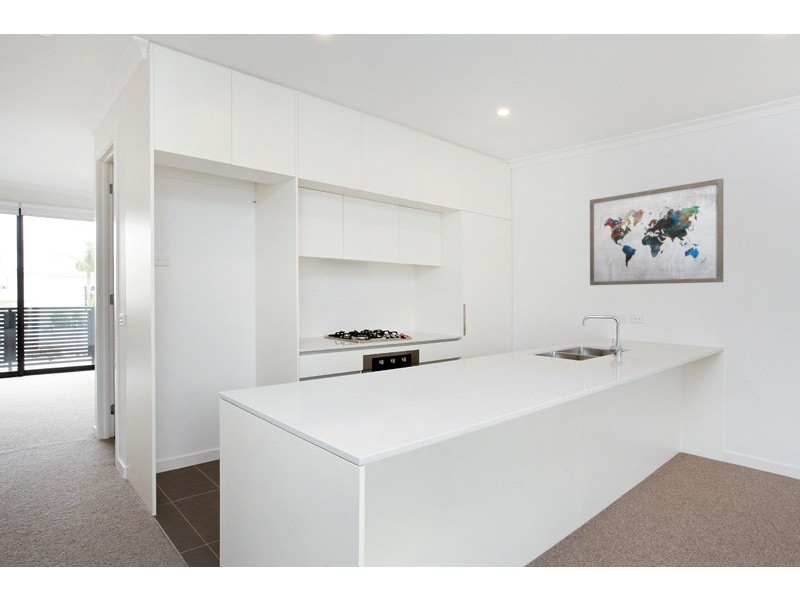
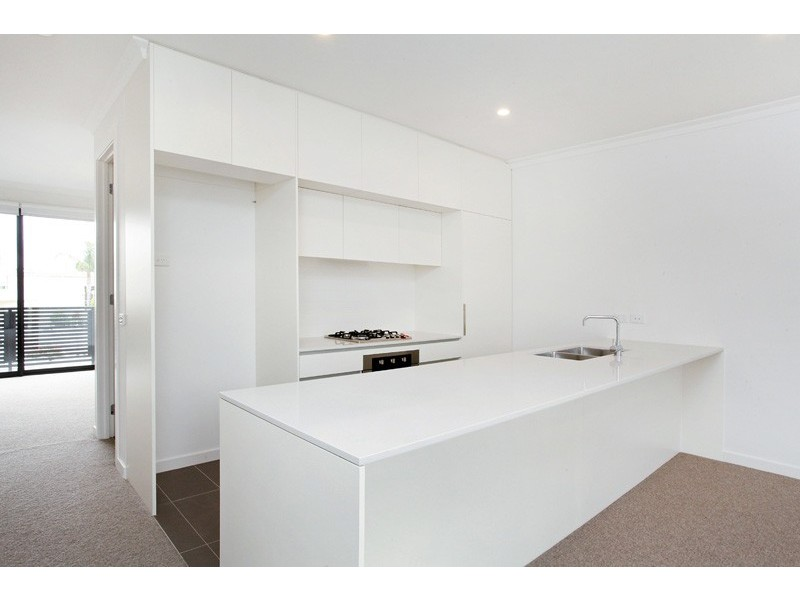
- wall art [589,178,724,286]
